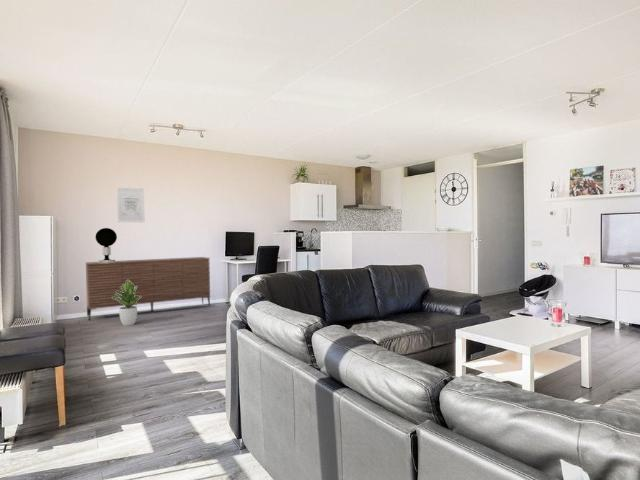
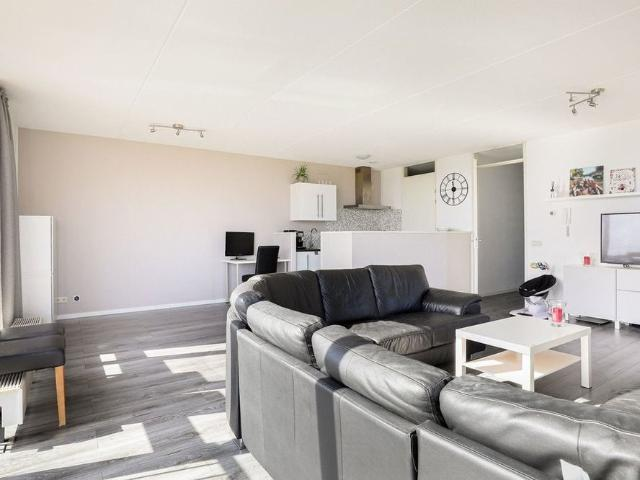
- sideboard [85,256,211,321]
- wall art [116,186,145,223]
- table lamp [95,227,118,263]
- potted plant [112,280,141,327]
